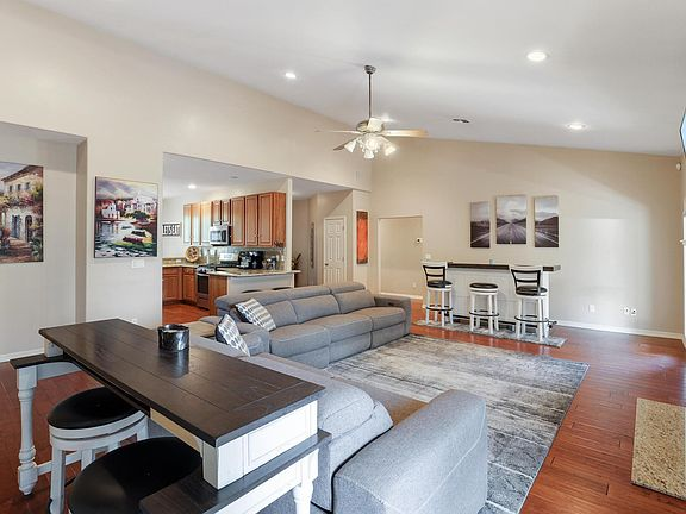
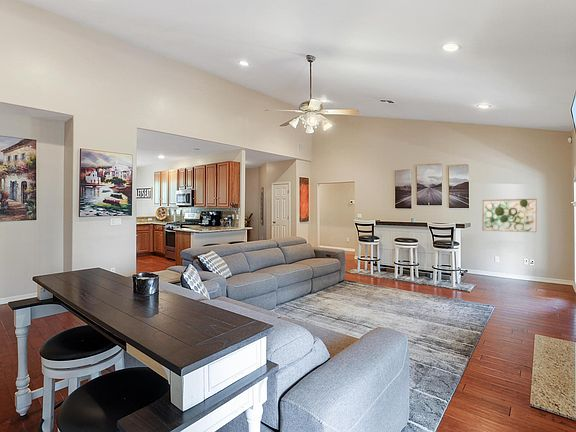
+ wall art [481,198,538,233]
